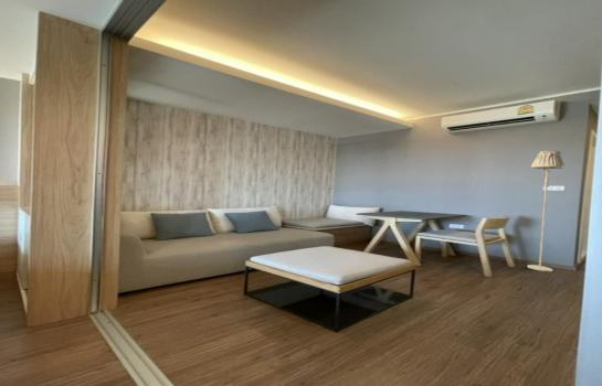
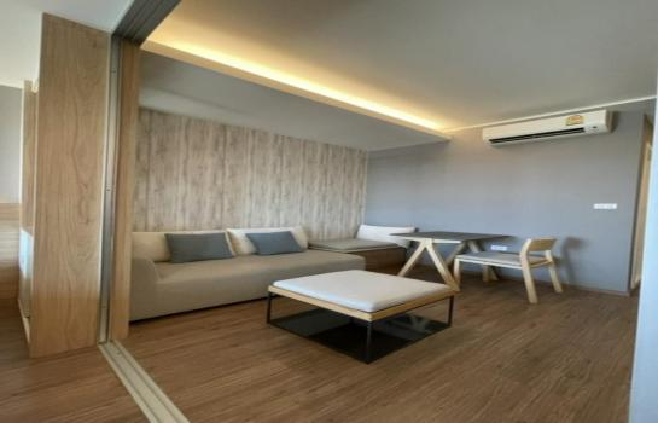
- floor lamp [526,150,566,272]
